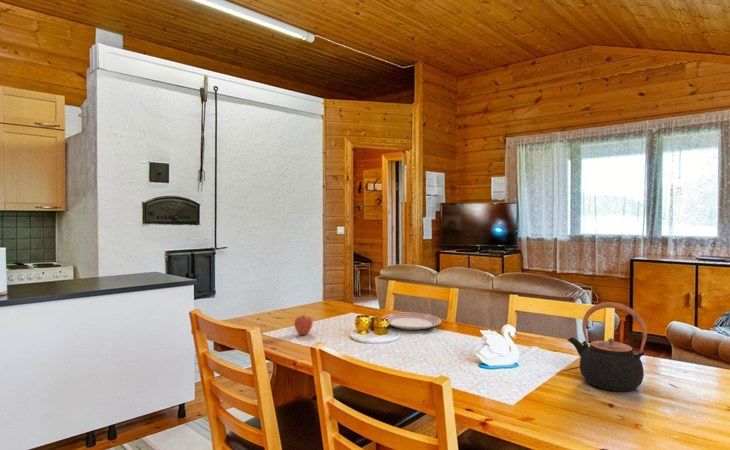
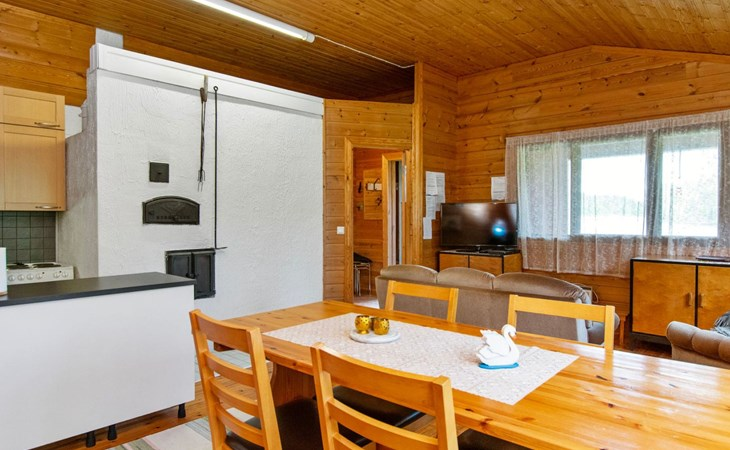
- fruit [293,311,314,336]
- dinner plate [382,311,442,331]
- teapot [567,301,648,392]
